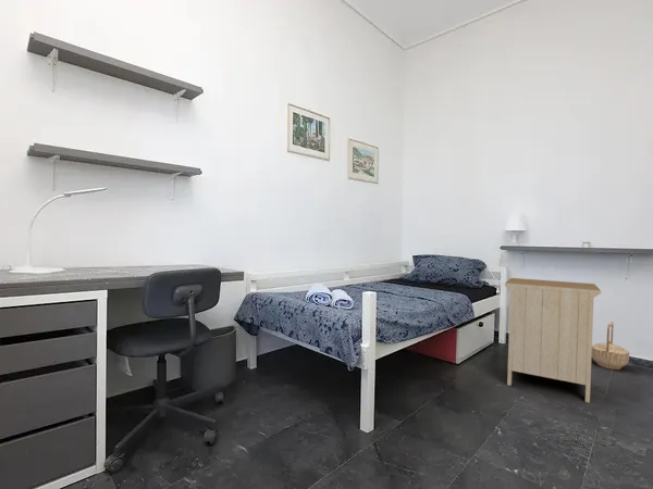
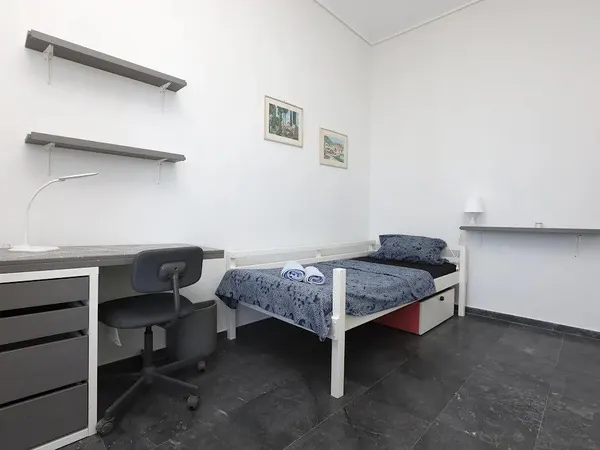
- basket [591,321,630,371]
- nightstand [504,277,602,404]
